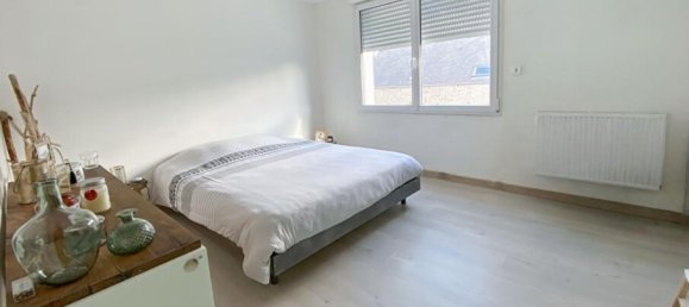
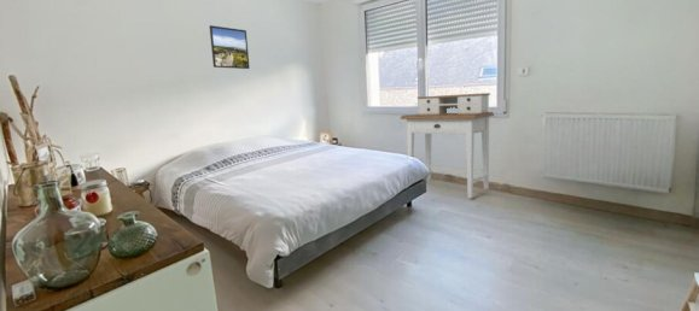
+ desk [400,92,495,199]
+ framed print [209,24,251,70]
